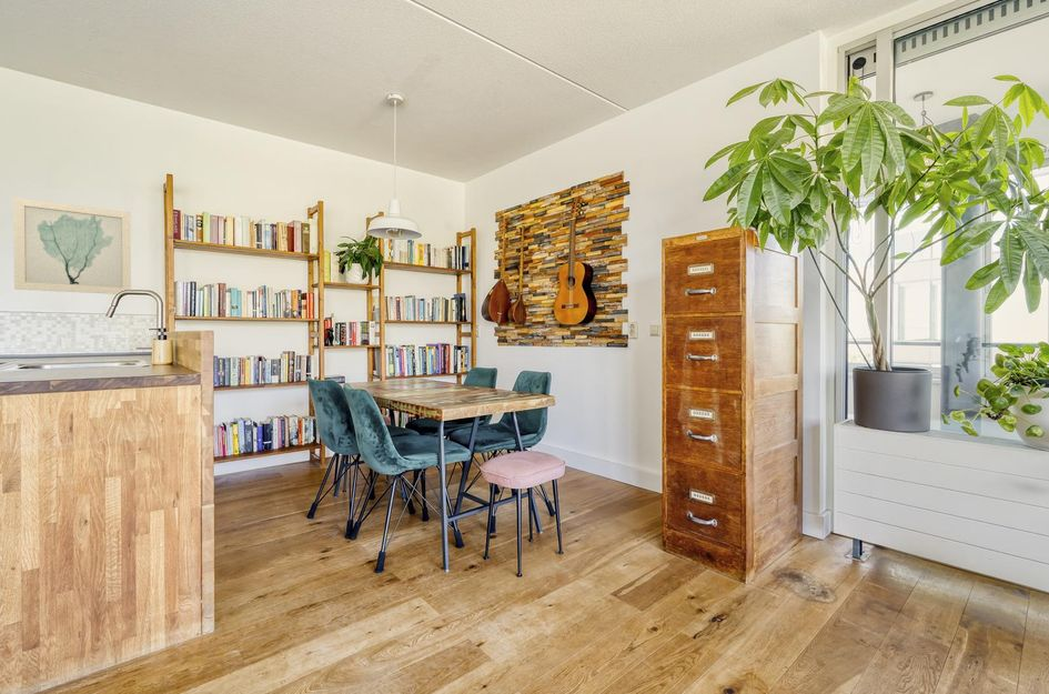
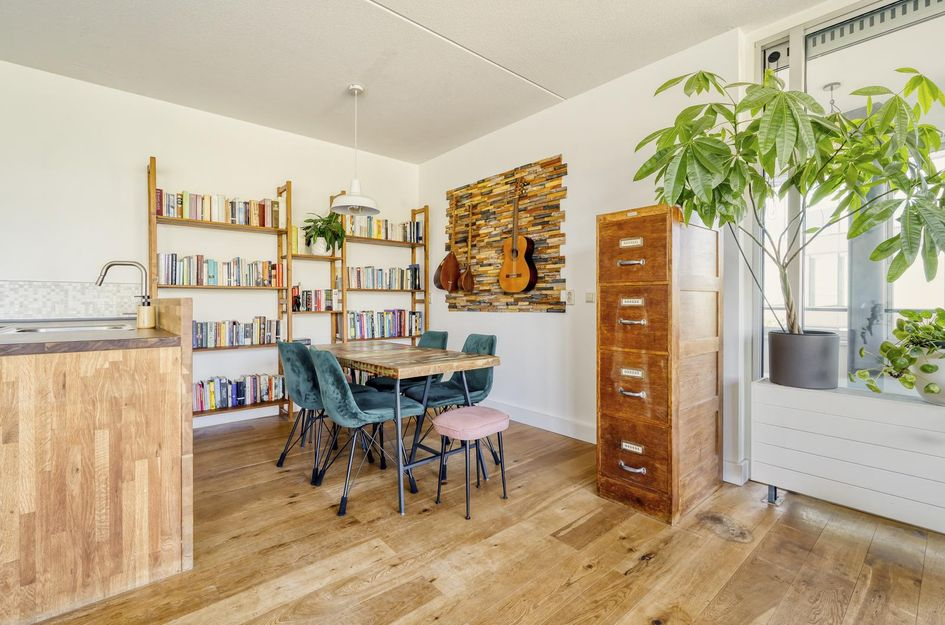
- wall art [12,197,132,295]
